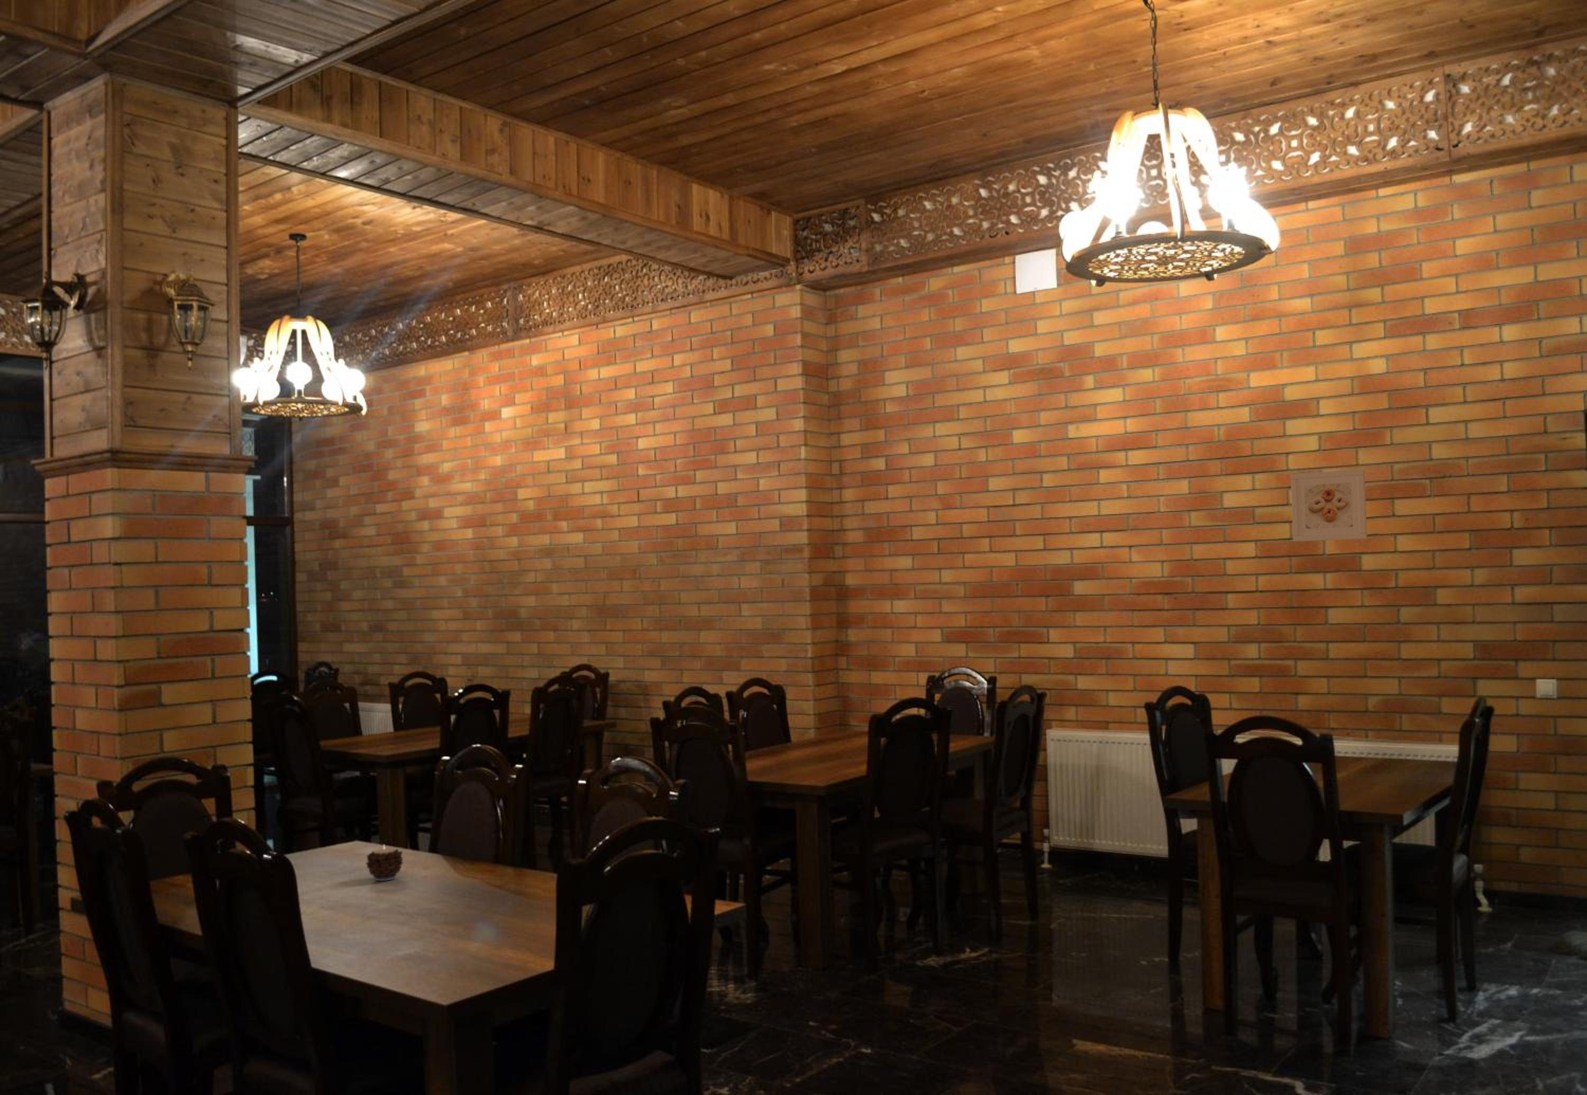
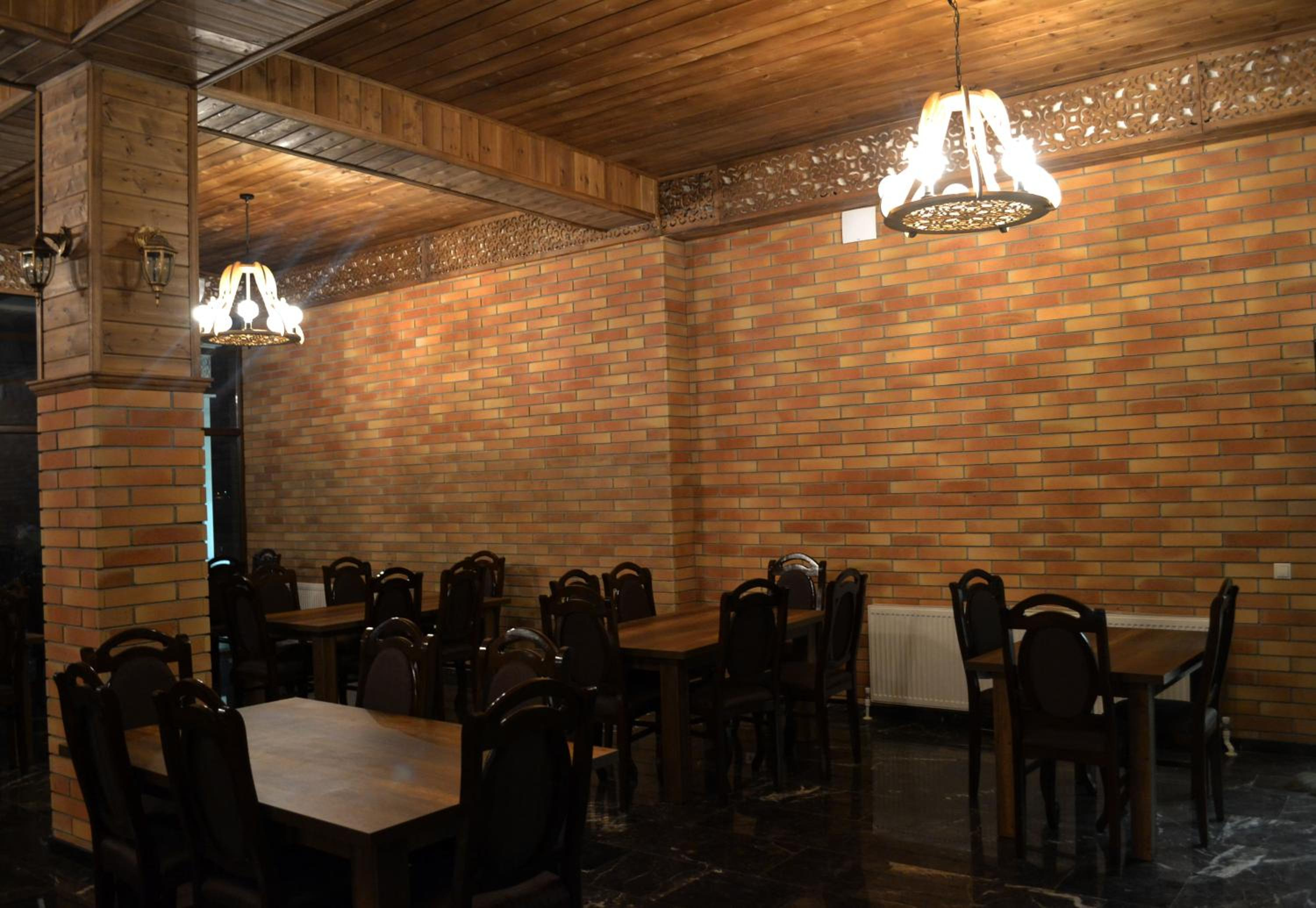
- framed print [1290,469,1368,543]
- candle [365,845,404,882]
